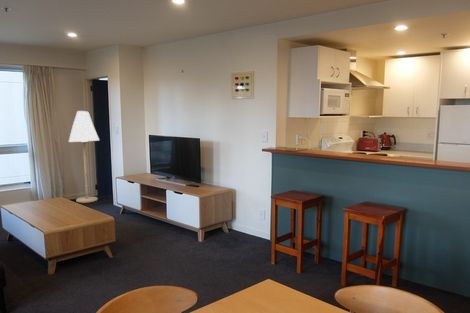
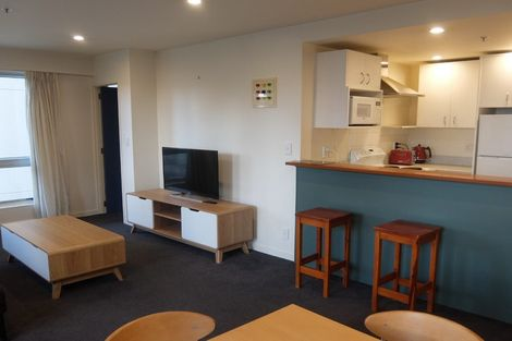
- floor lamp [68,110,100,204]
